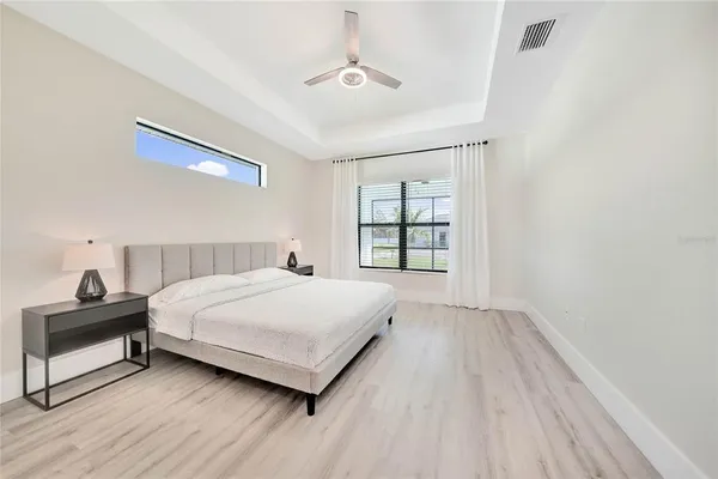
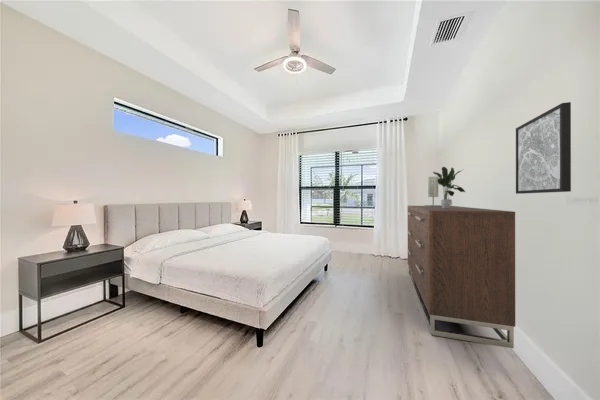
+ potted plant [432,166,466,208]
+ dresser [406,205,516,349]
+ table lamp [424,176,442,207]
+ wall art [515,101,572,195]
